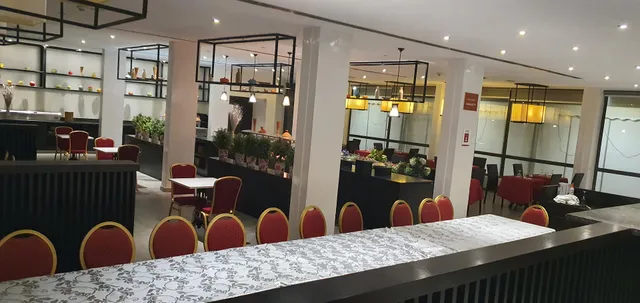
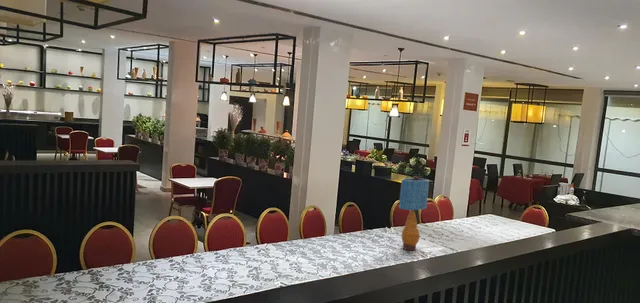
+ table lamp [398,175,430,251]
